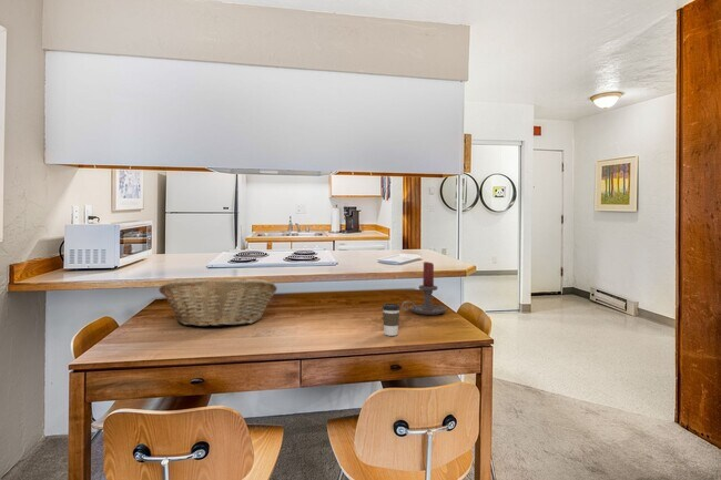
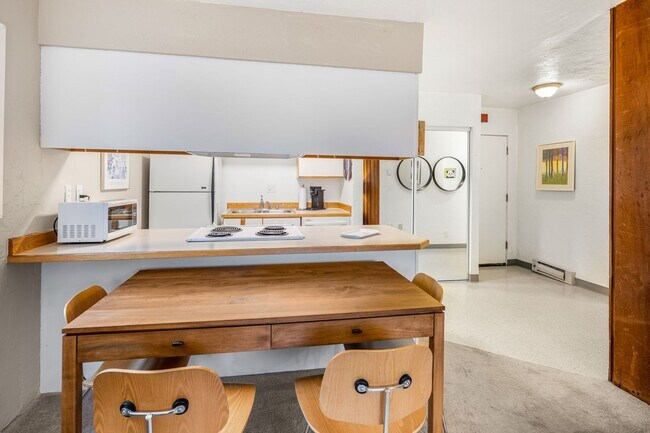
- fruit basket [159,277,278,328]
- coffee cup [382,303,402,337]
- candle holder [400,261,447,316]
